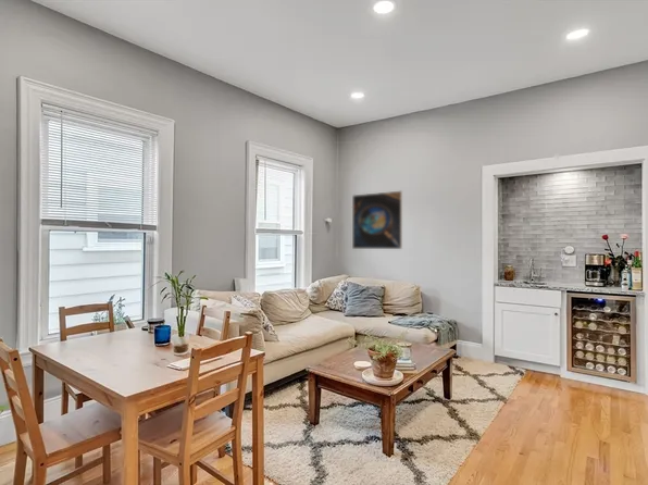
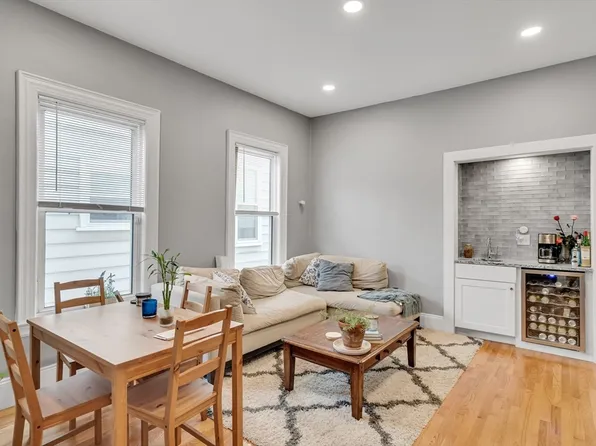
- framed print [351,190,403,250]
